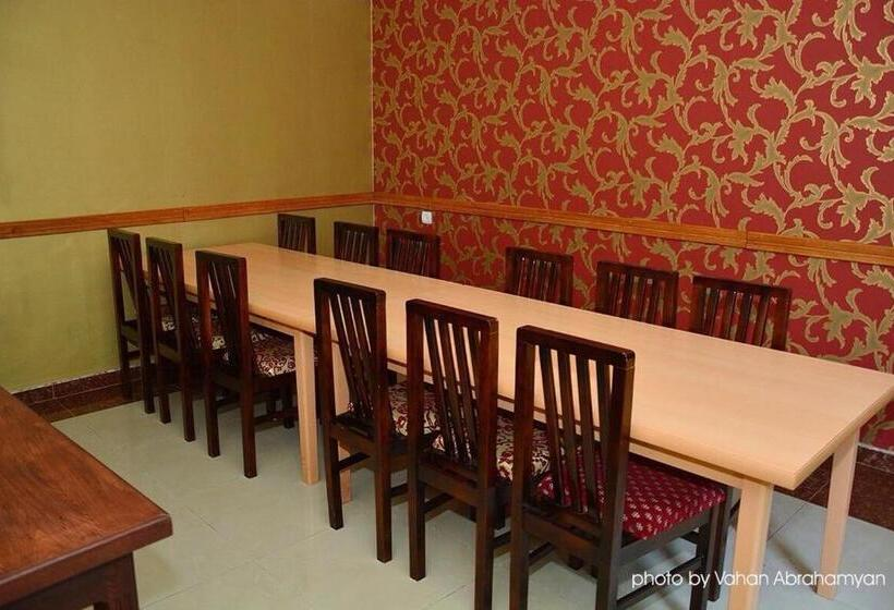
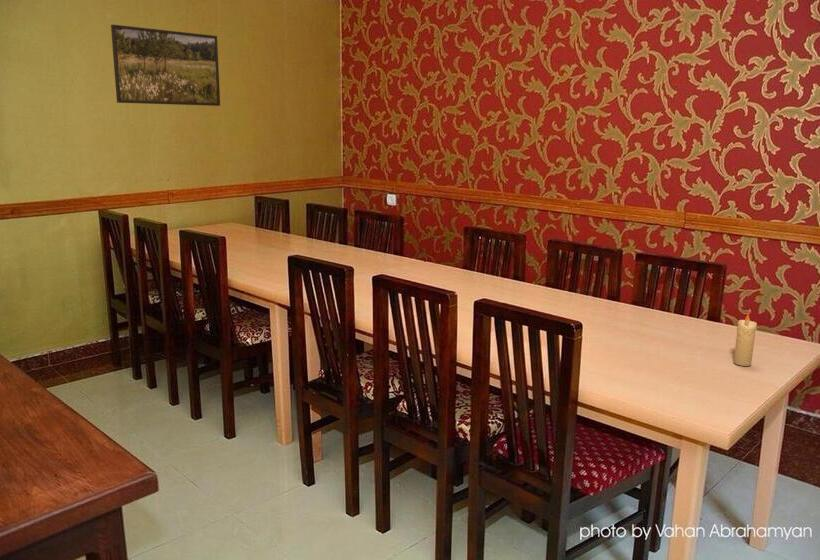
+ candle [733,312,758,367]
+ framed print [110,24,221,107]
